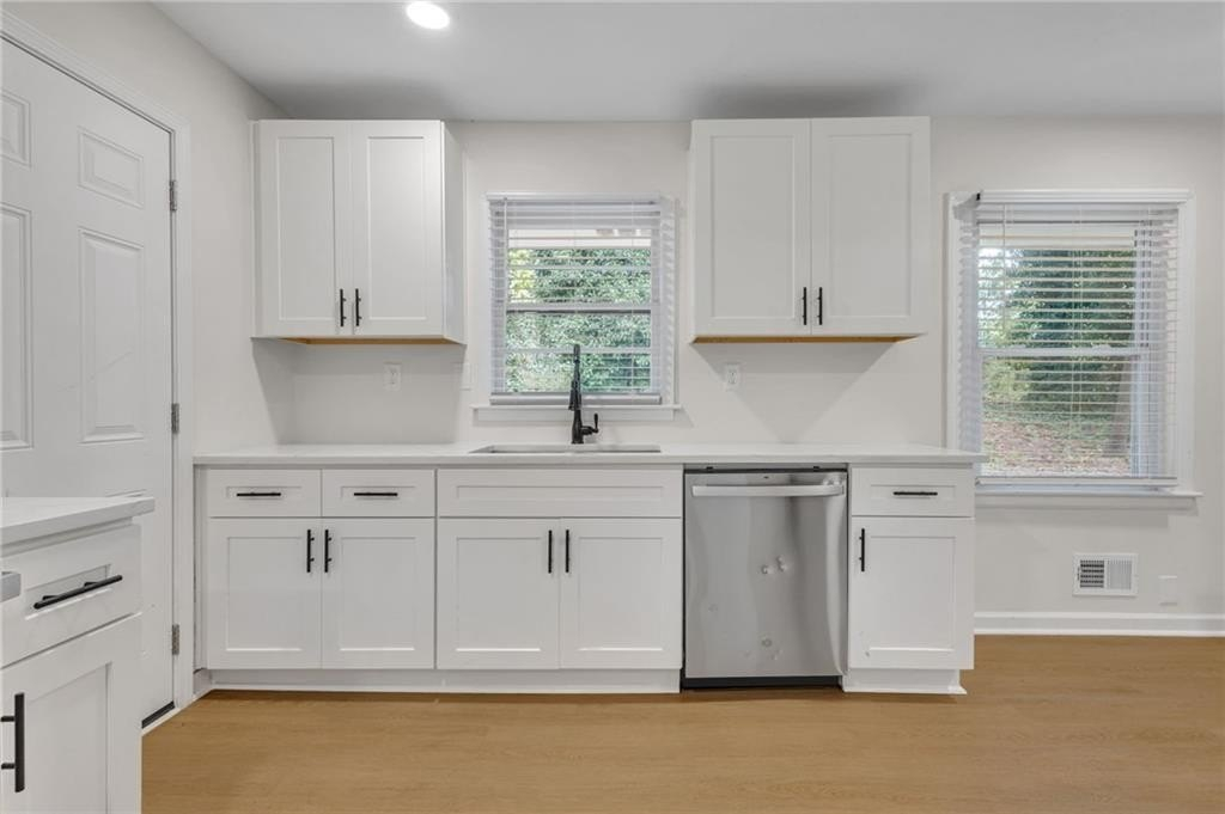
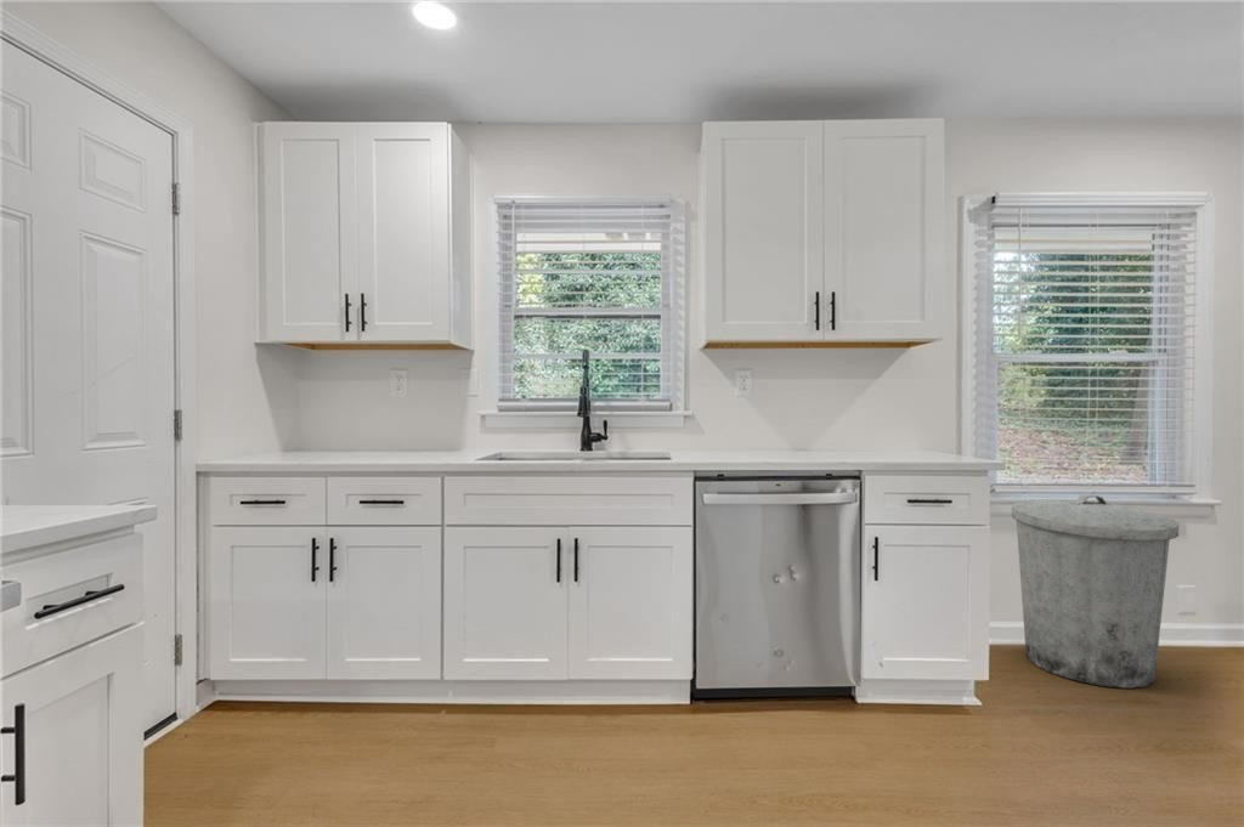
+ trash can [1011,493,1180,689]
